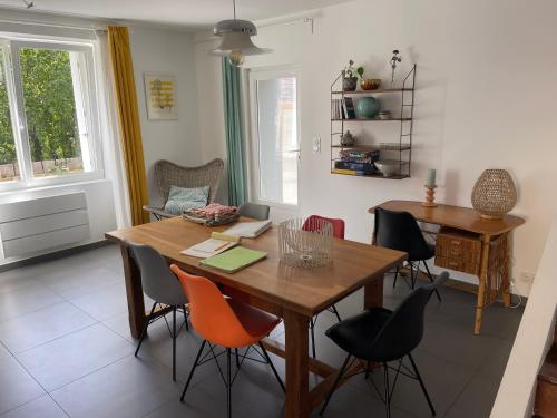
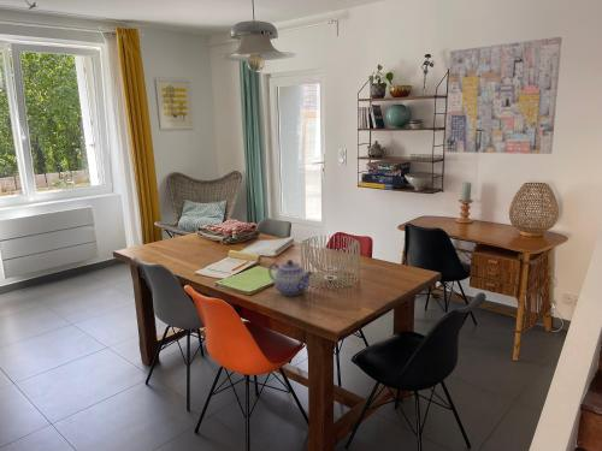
+ teapot [267,259,314,296]
+ wall art [445,36,562,155]
